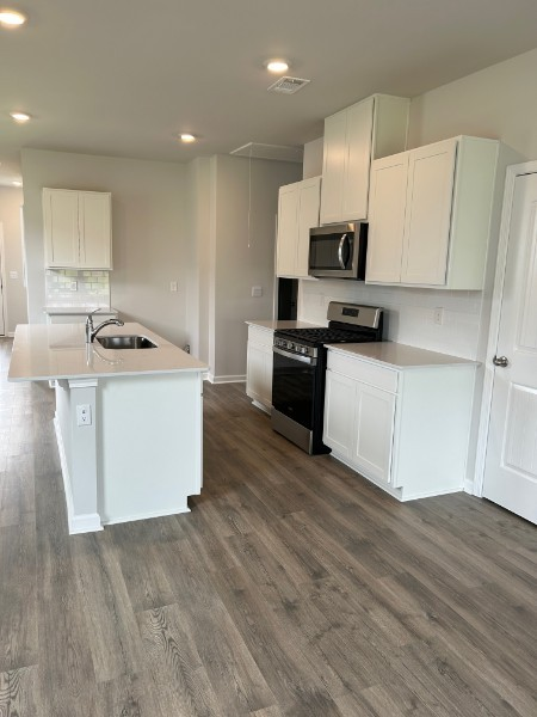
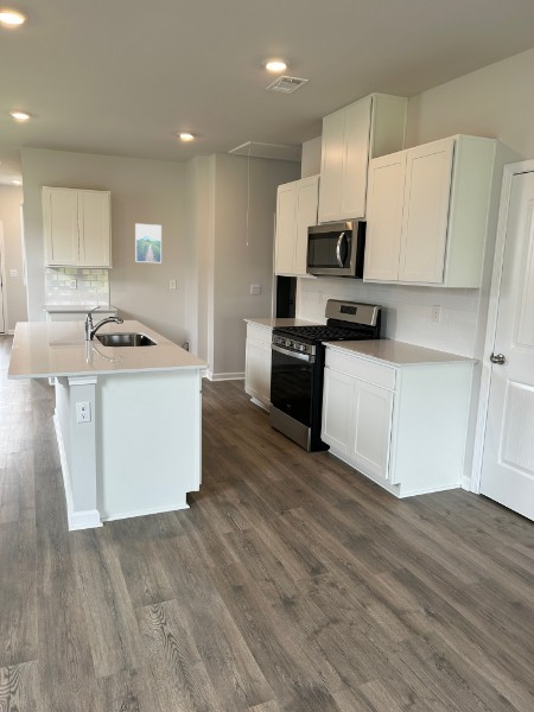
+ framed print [134,222,163,263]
